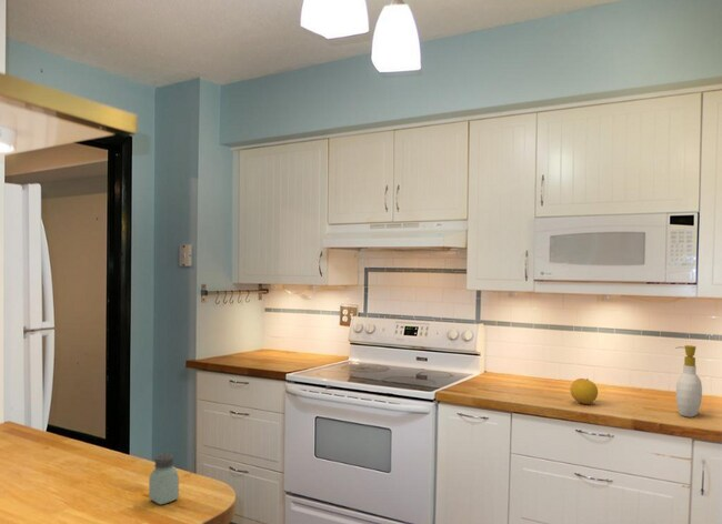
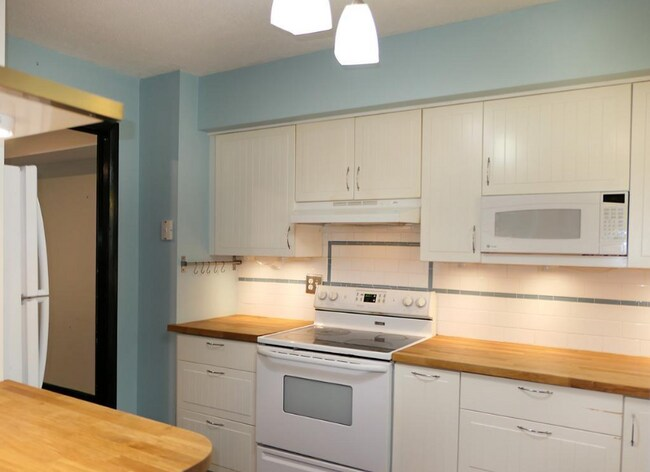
- fruit [570,377,599,405]
- saltshaker [148,453,180,506]
- soap bottle [674,344,703,419]
